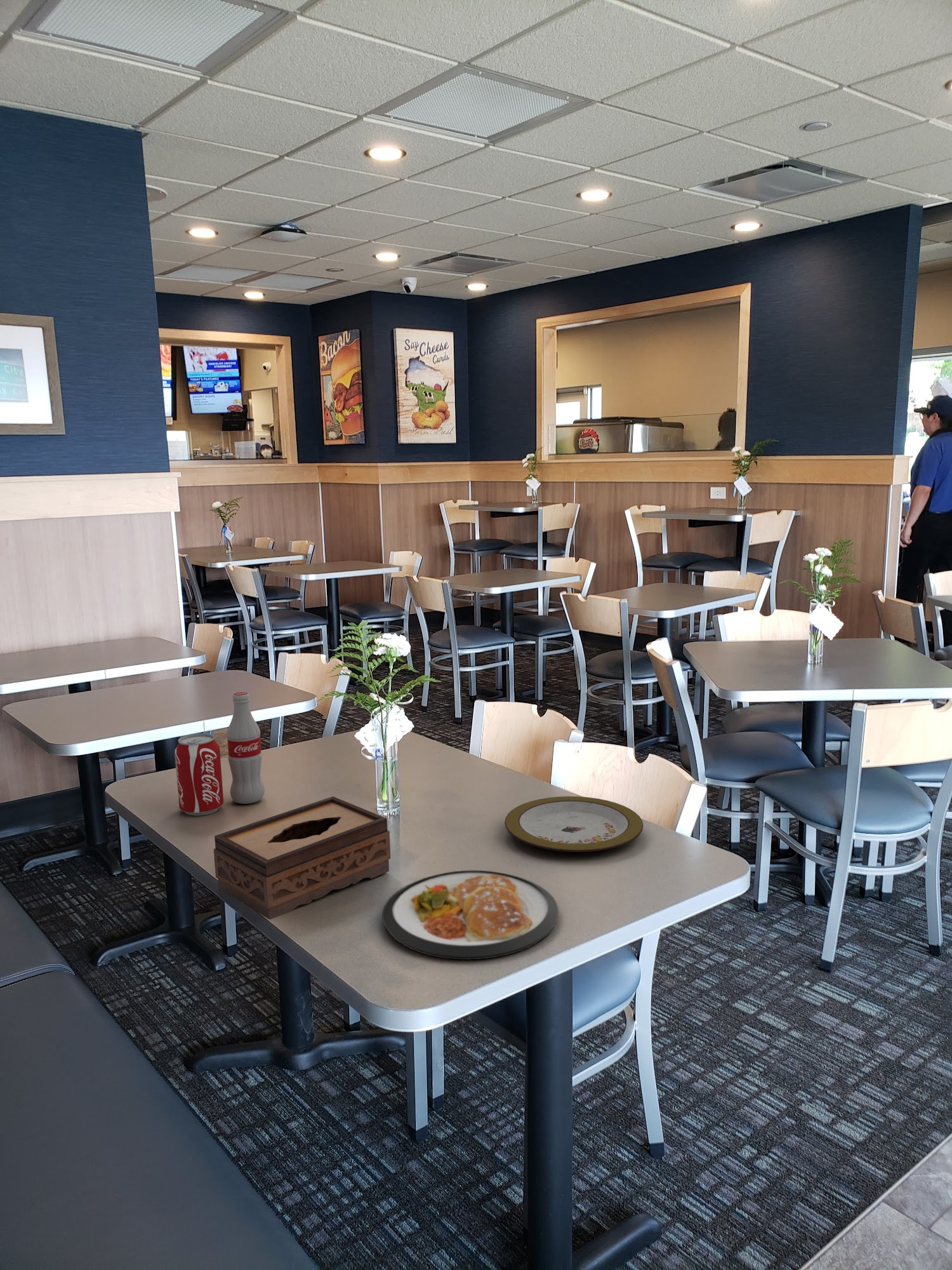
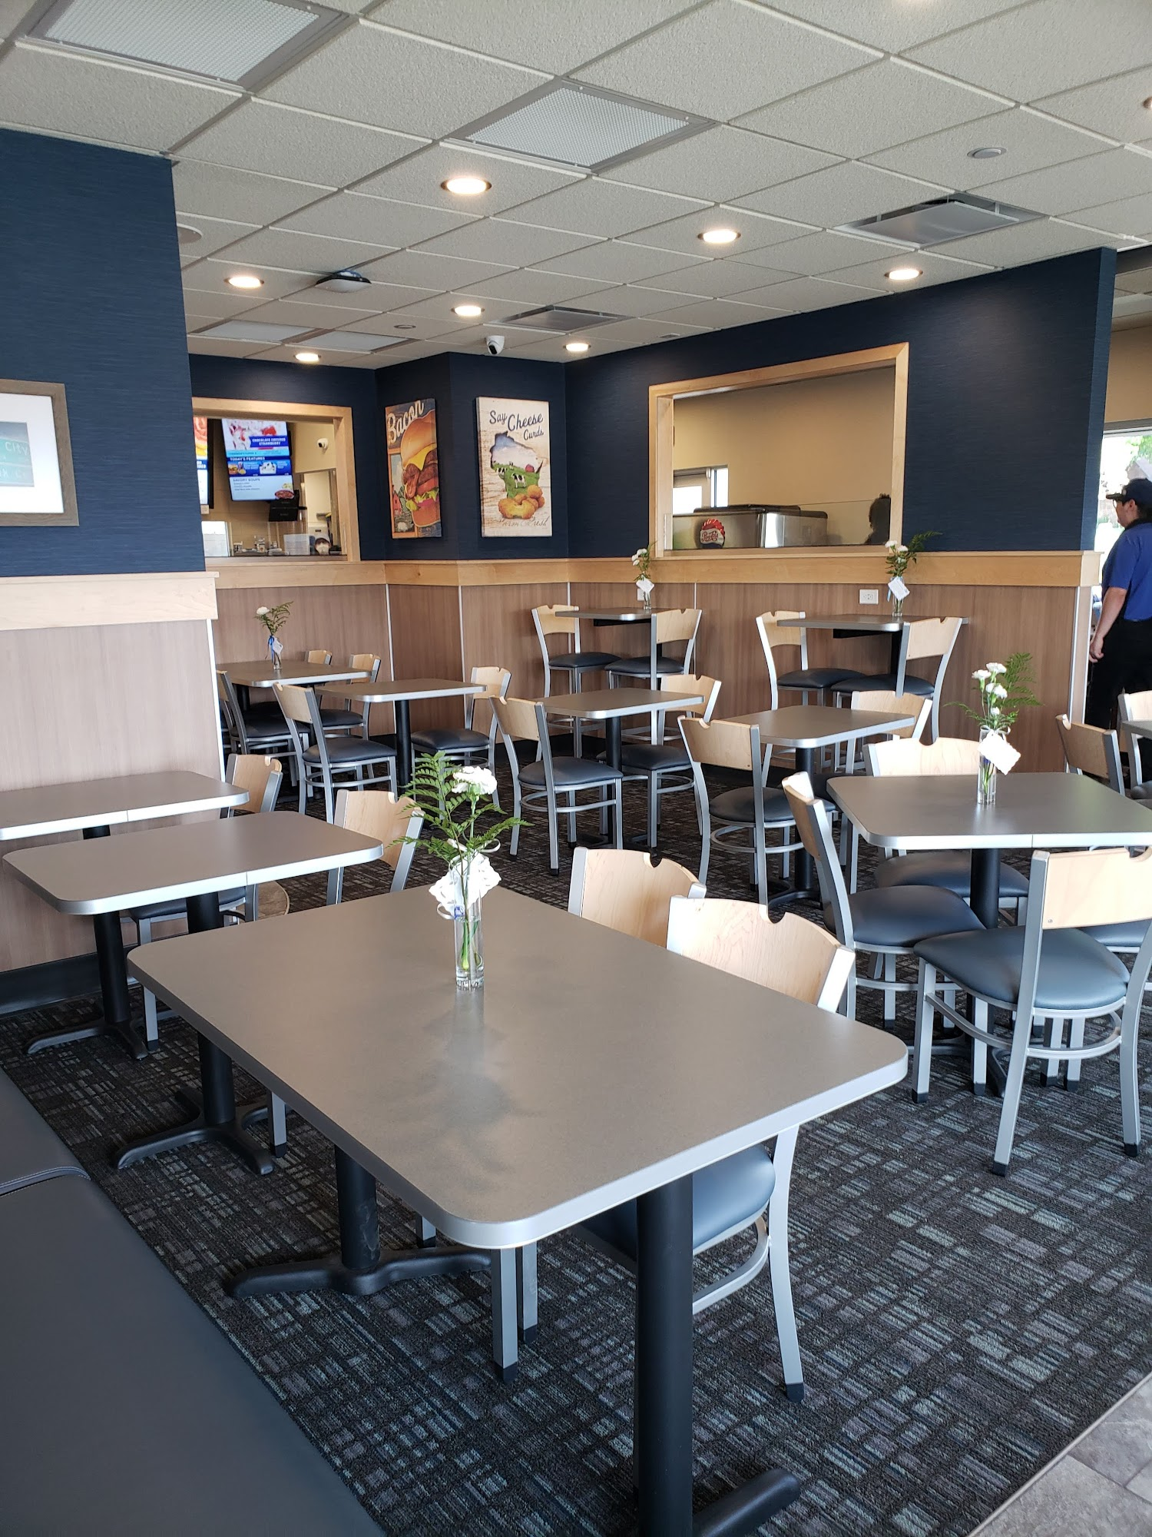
- dish [381,870,559,960]
- plate [504,796,644,853]
- pop [174,692,265,816]
- tissue box [213,796,391,920]
